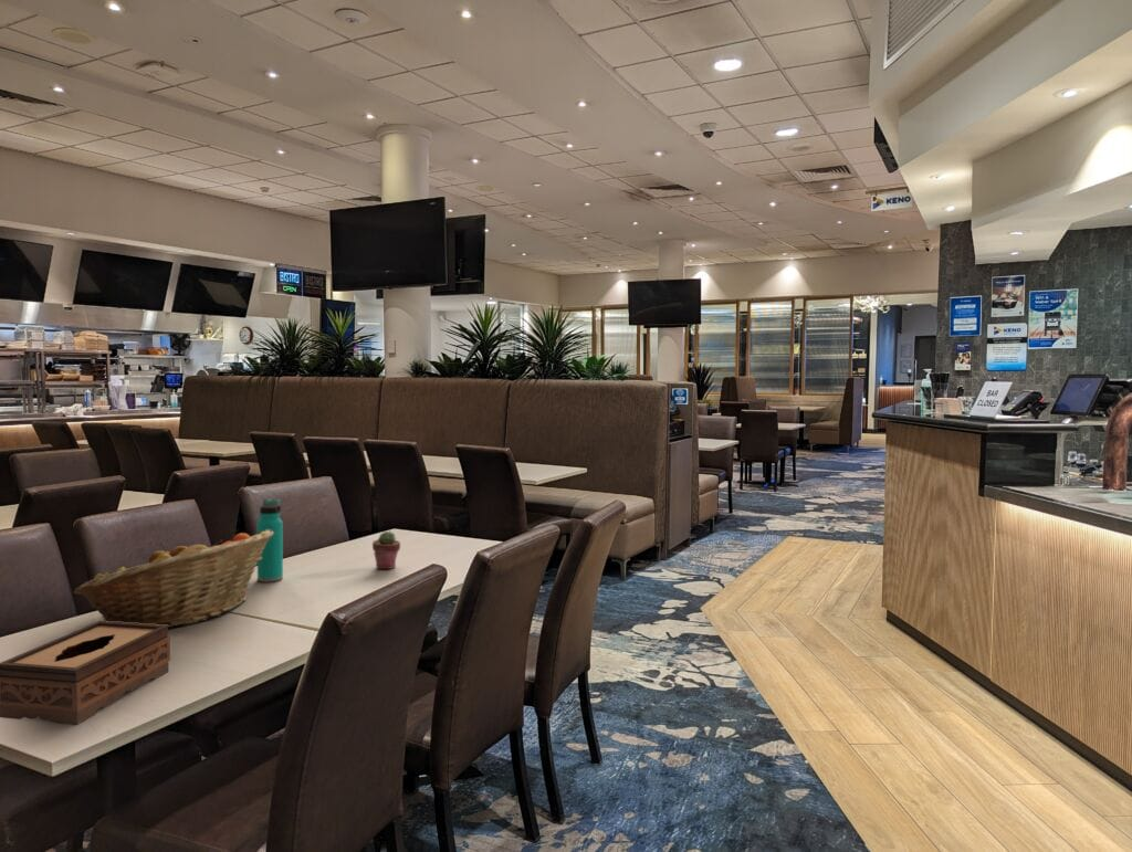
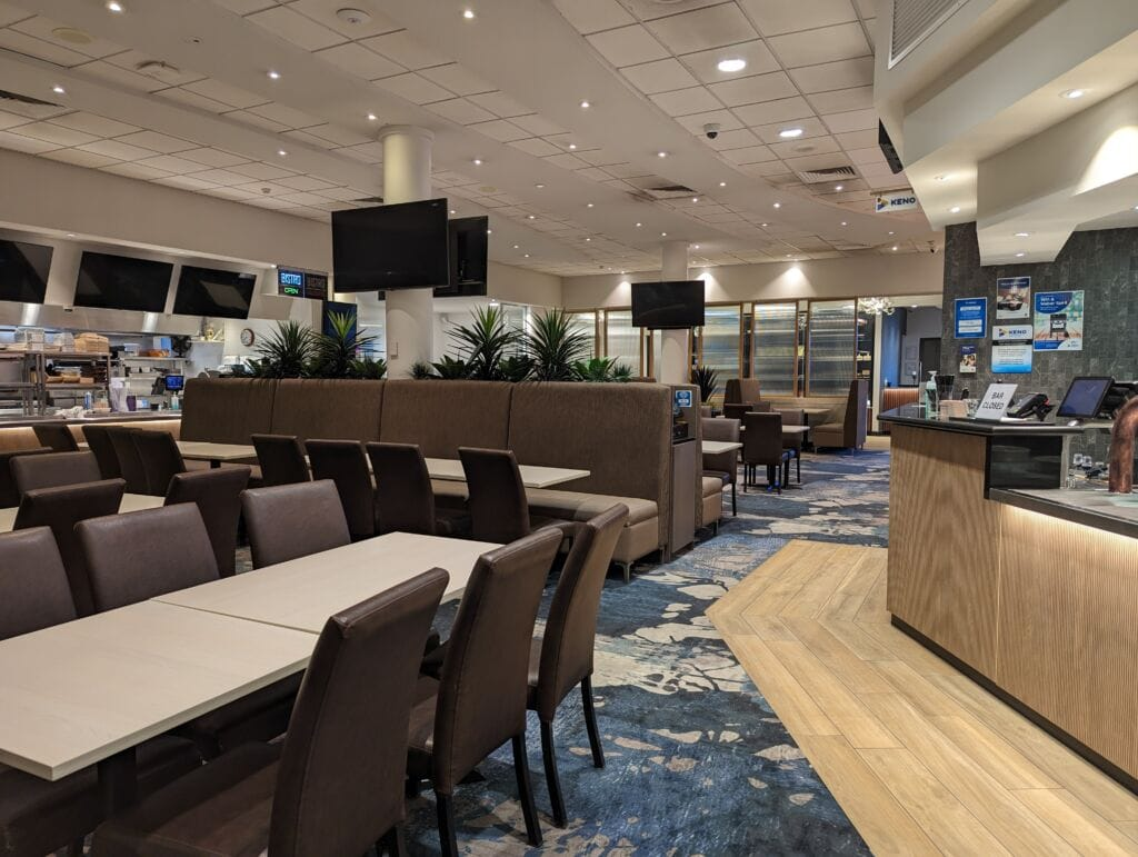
- fruit basket [73,529,273,629]
- tissue box [0,620,171,725]
- water bottle [255,498,284,583]
- potted succulent [371,530,401,570]
